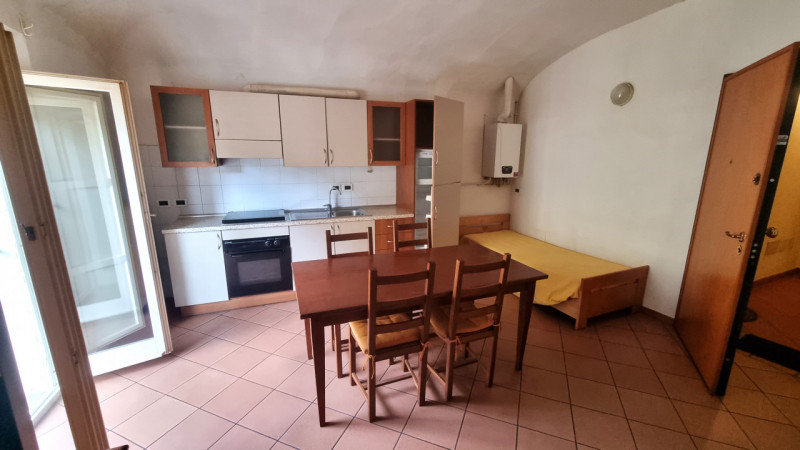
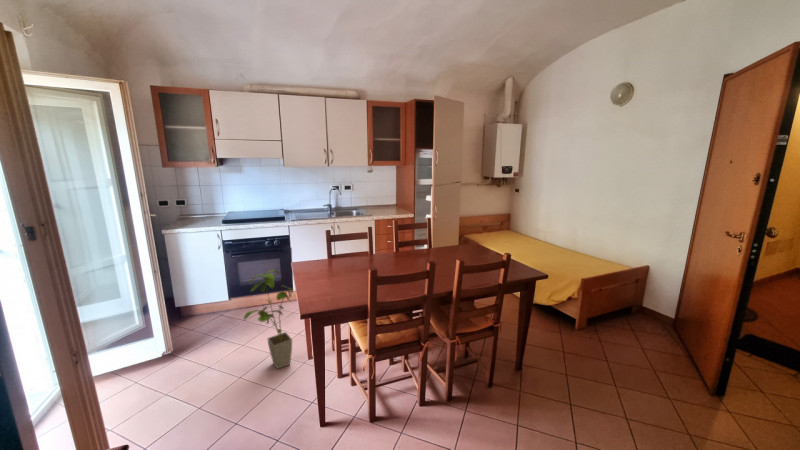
+ house plant [243,269,296,370]
